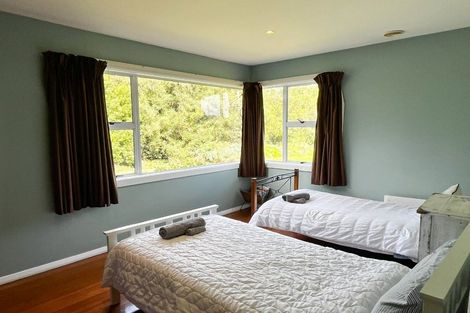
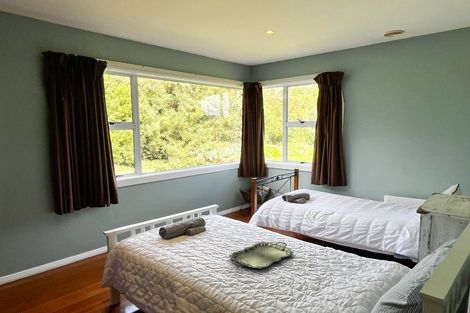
+ serving tray [228,241,295,270]
